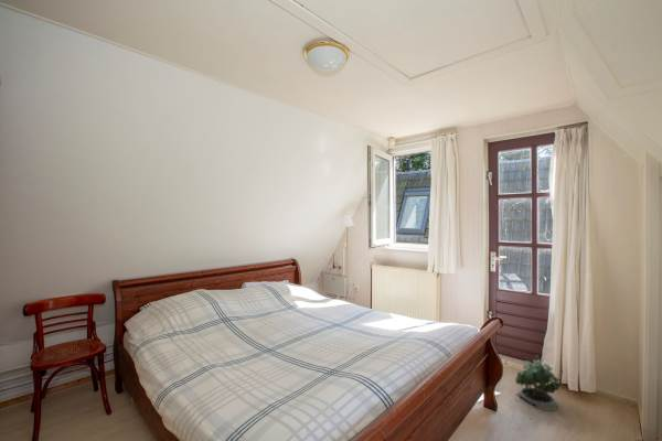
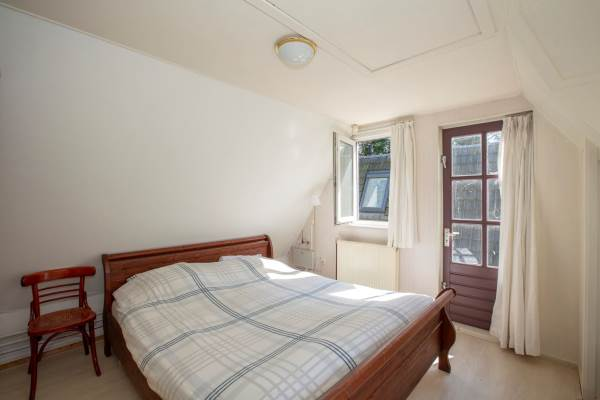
- potted plant [514,354,563,412]
